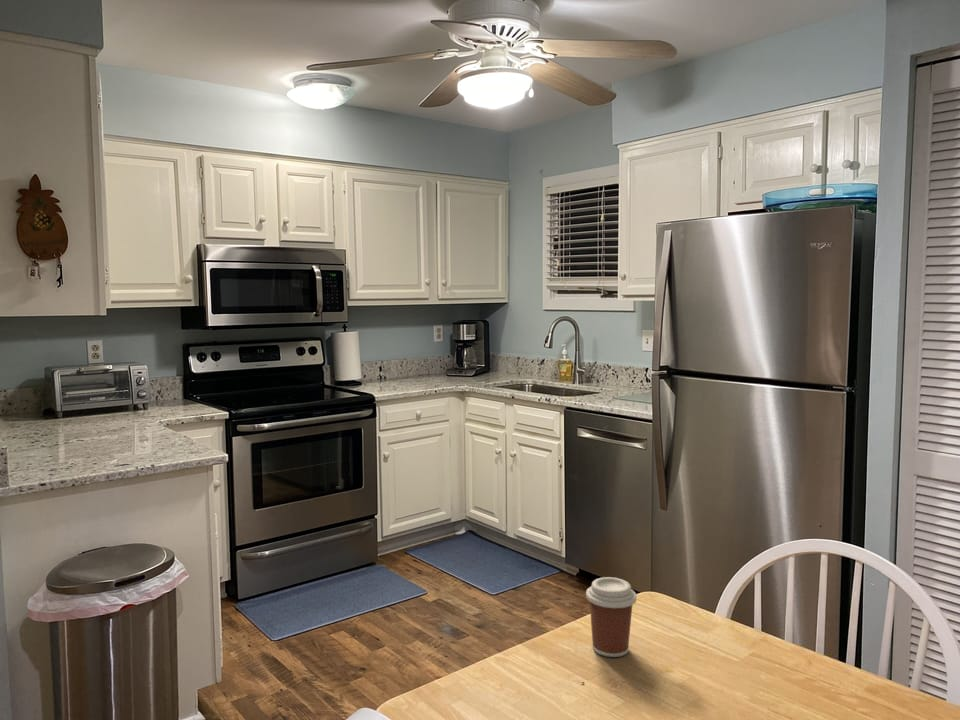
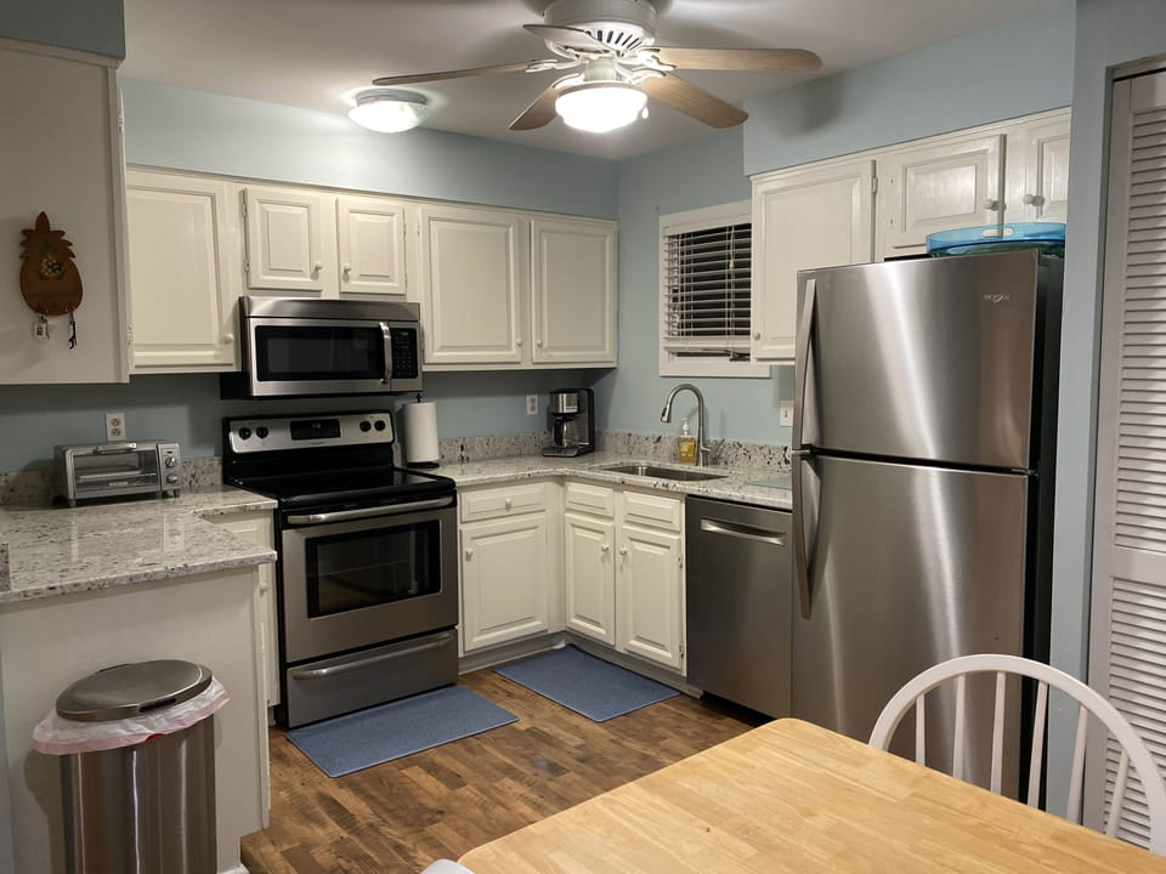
- coffee cup [585,576,637,658]
